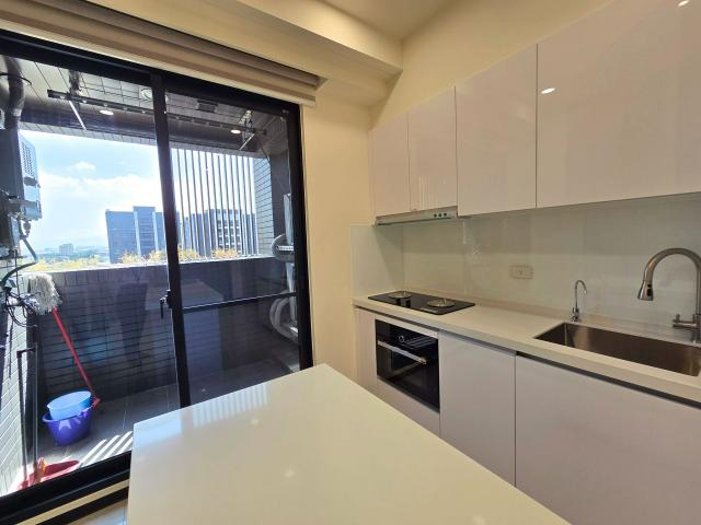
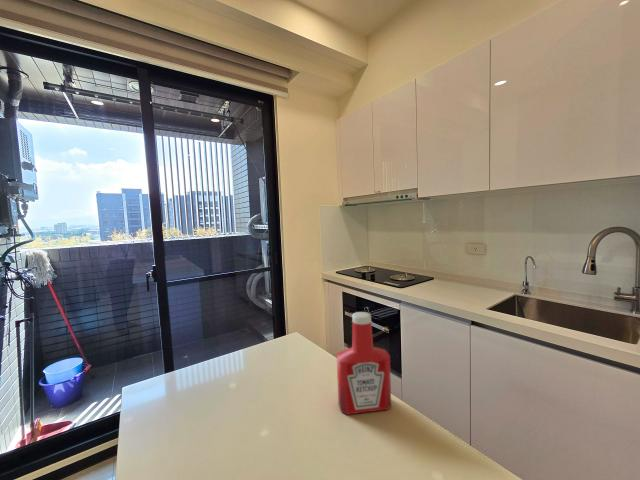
+ soap bottle [336,311,392,416]
